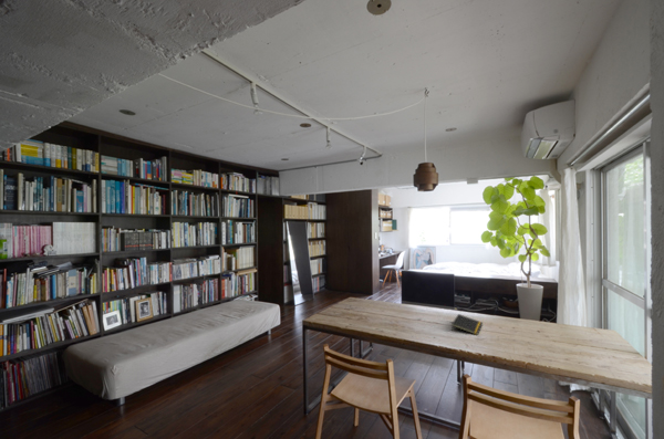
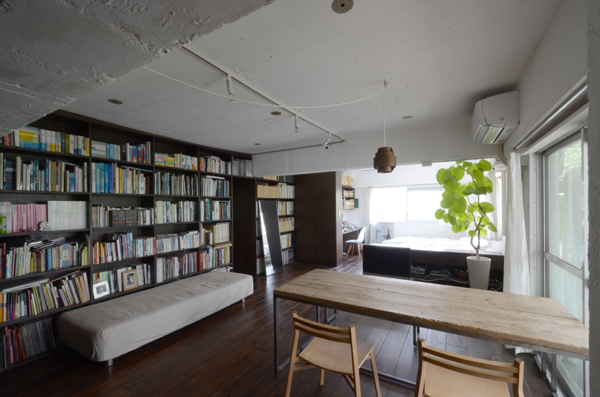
- notepad [450,313,484,336]
